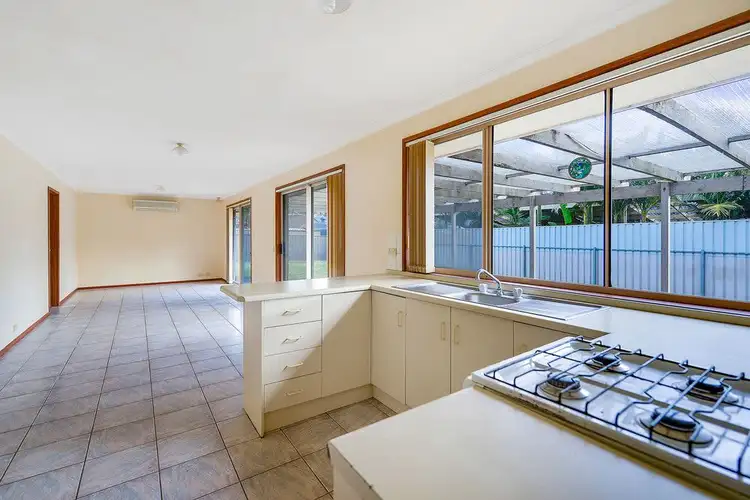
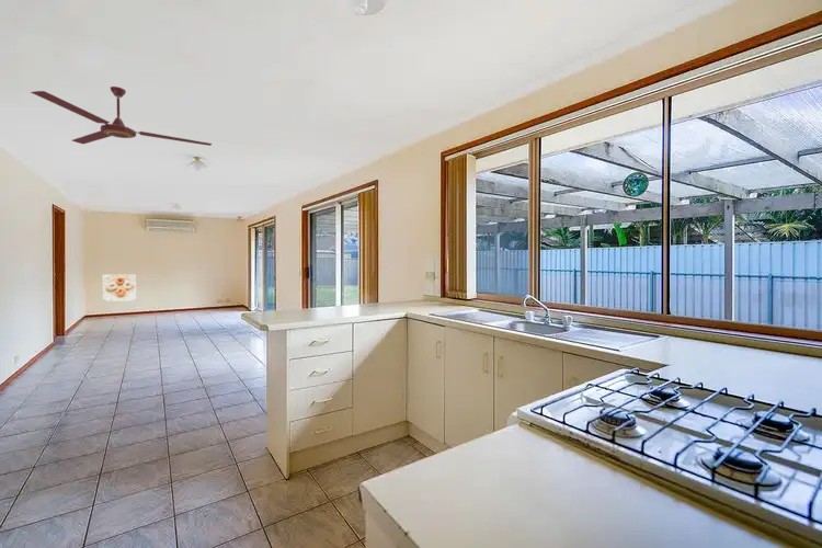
+ ceiling fan [30,85,213,147]
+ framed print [102,273,137,302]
